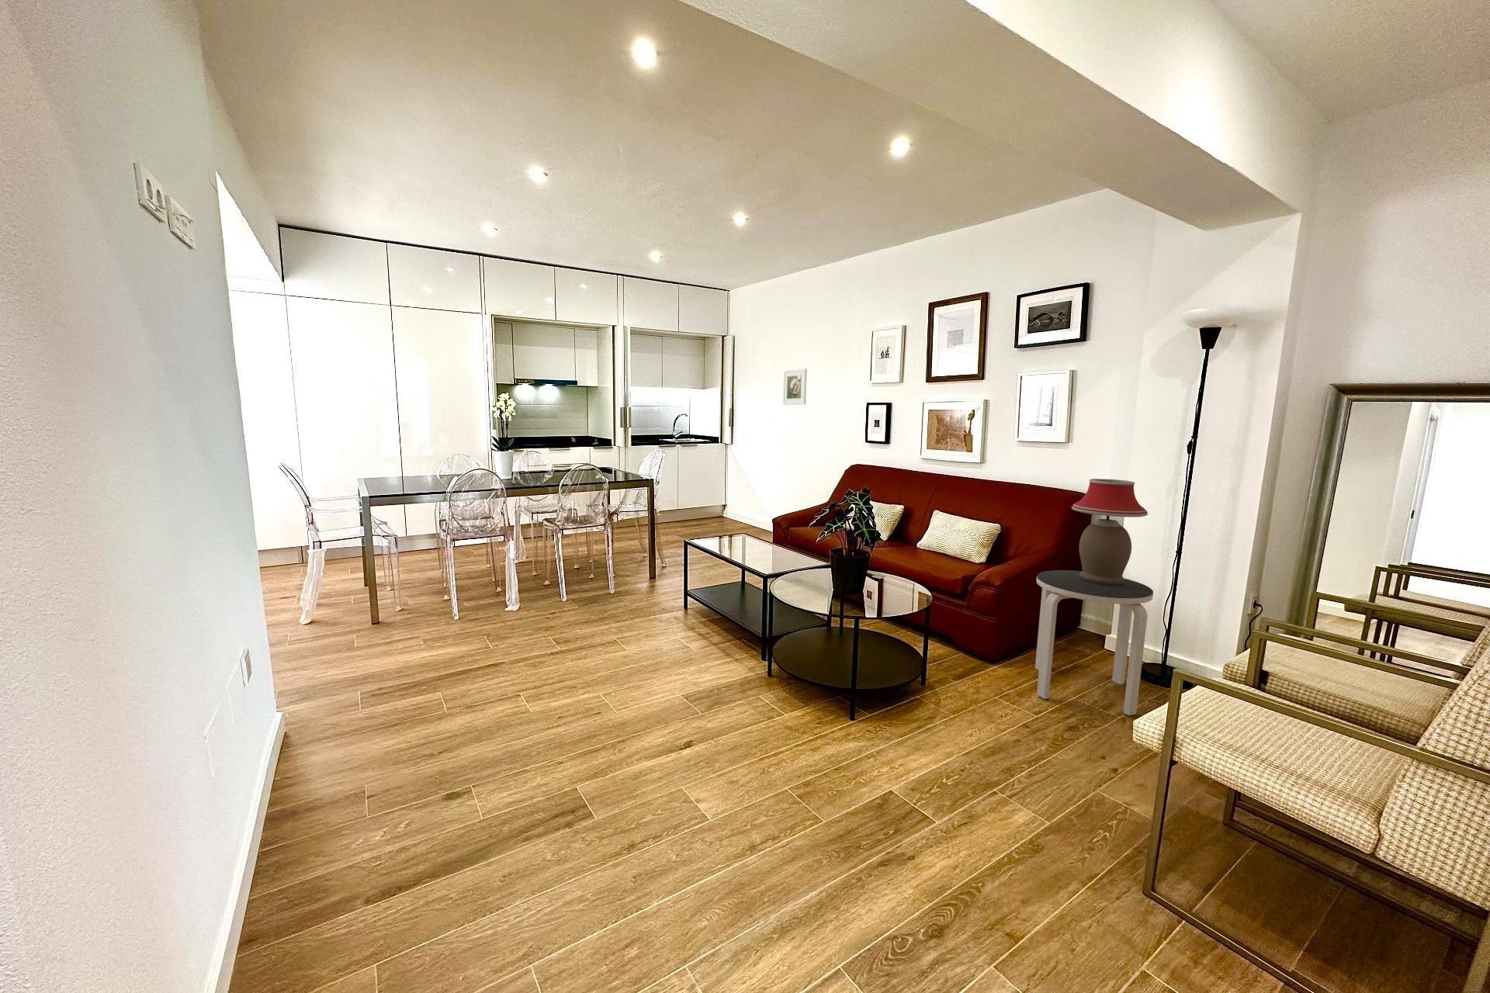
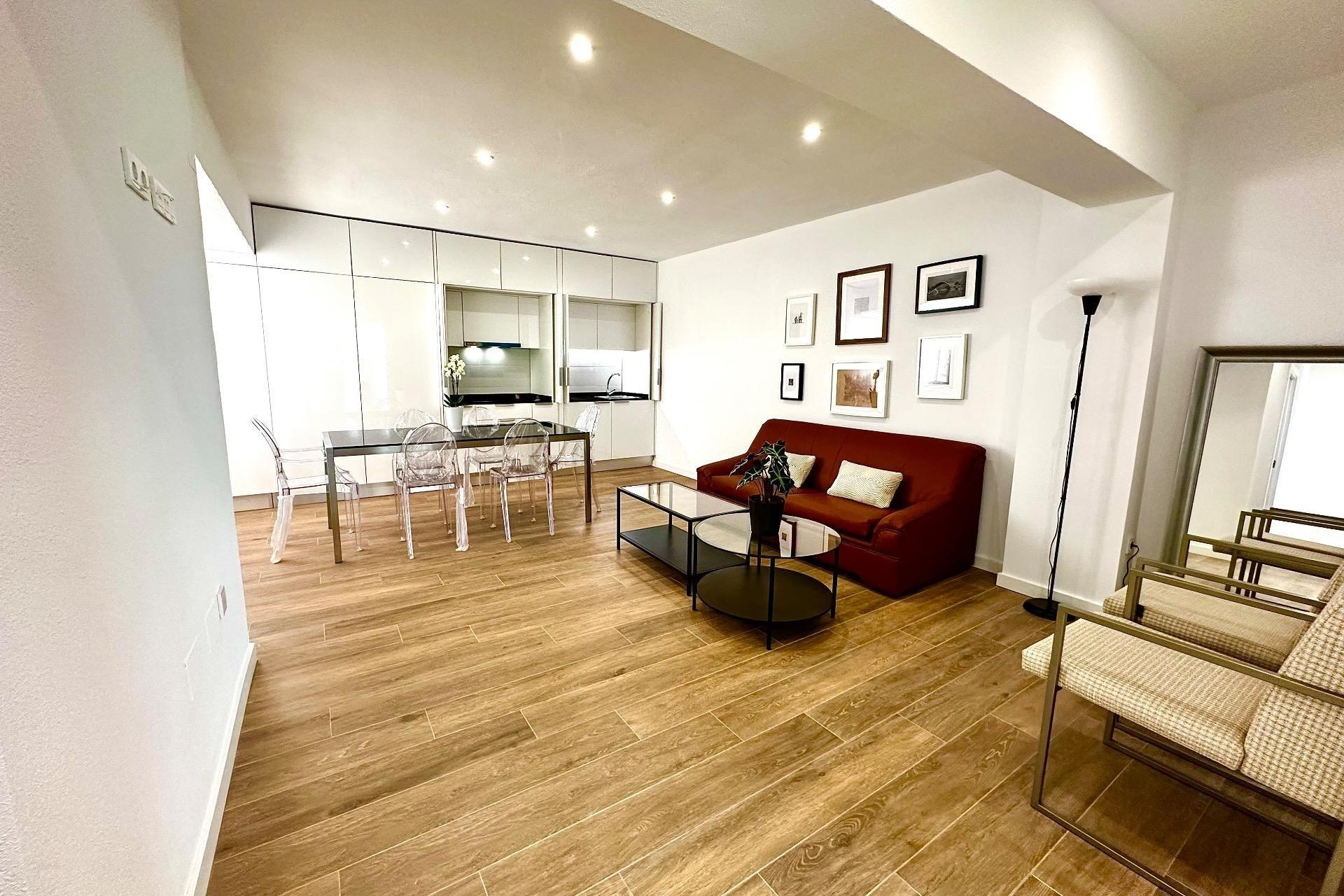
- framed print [783,368,808,406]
- side table [1034,570,1154,716]
- table lamp [1071,478,1149,585]
